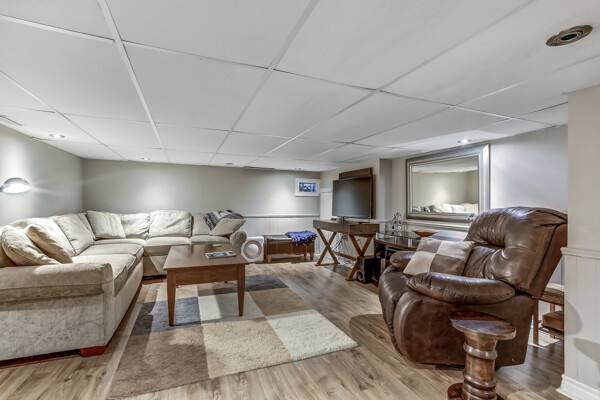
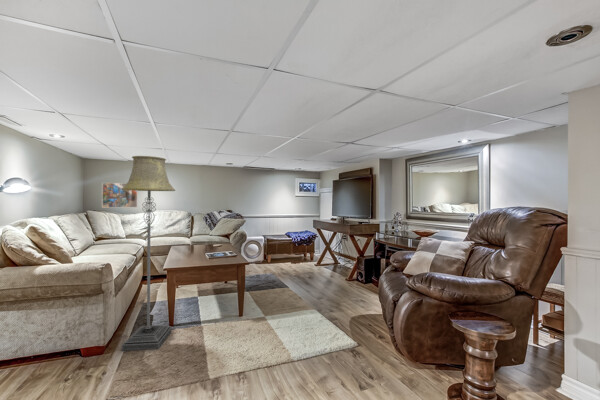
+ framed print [101,182,138,209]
+ floor lamp [121,155,176,352]
